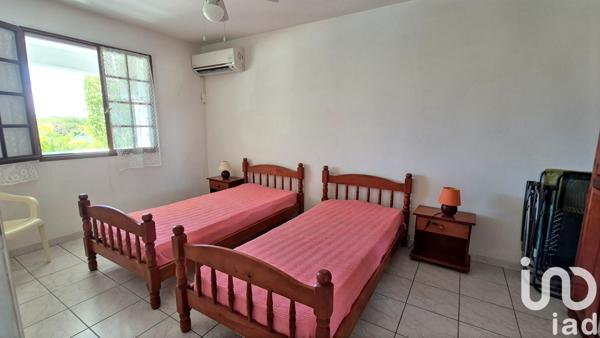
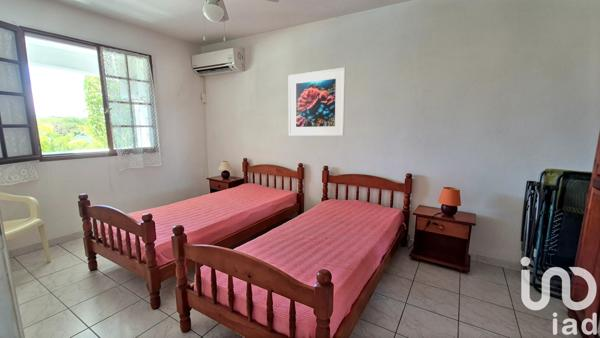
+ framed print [288,66,346,137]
